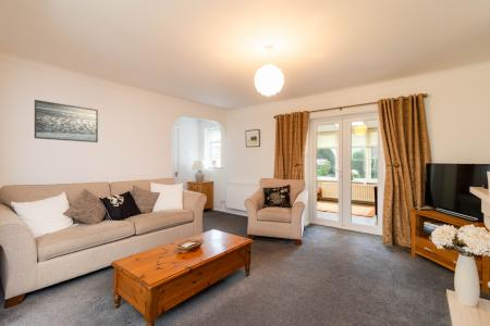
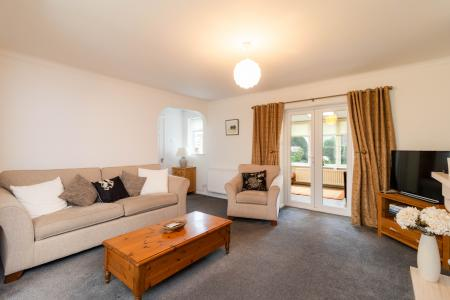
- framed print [34,99,99,143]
